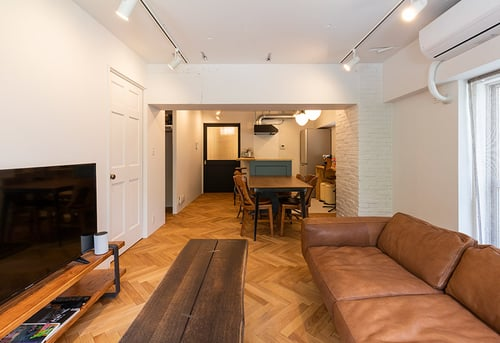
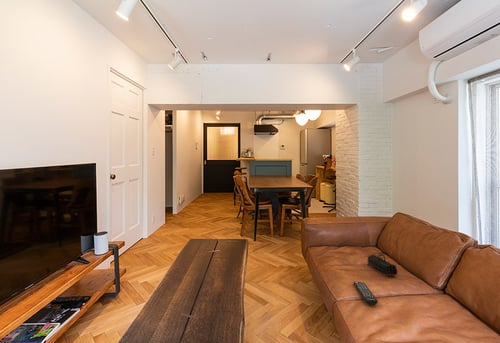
+ remote control [352,281,379,306]
+ pencil case [367,253,398,277]
